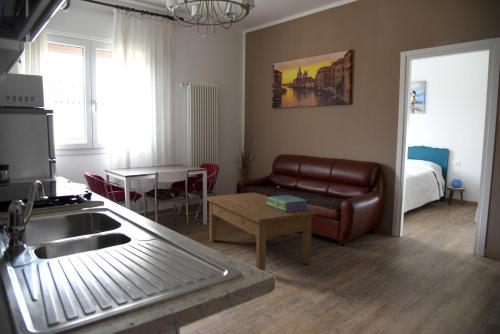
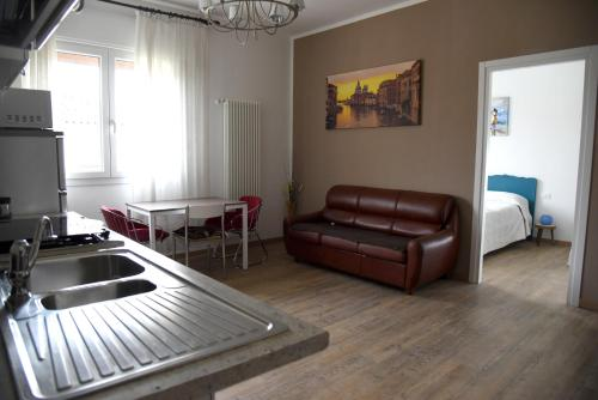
- stack of books [266,194,310,212]
- coffee table [205,191,318,272]
